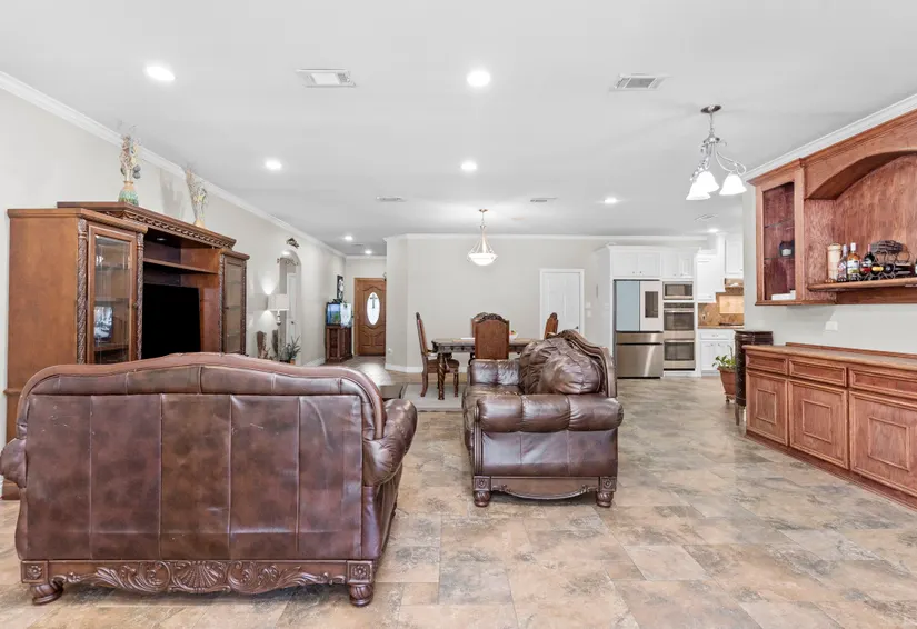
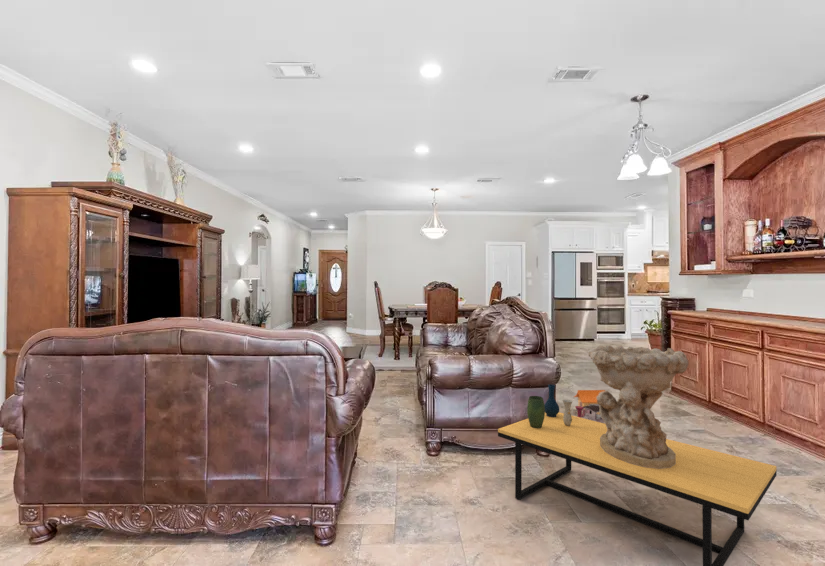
+ toy house [572,389,606,415]
+ coffee table [497,411,778,566]
+ toy train [574,404,605,424]
+ vase [526,383,573,428]
+ decorative bowl [587,344,690,469]
